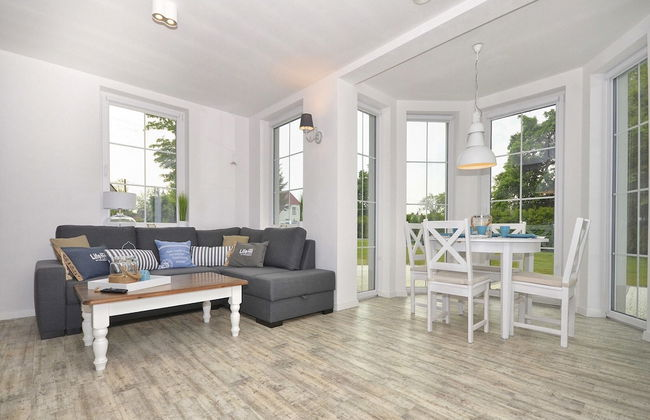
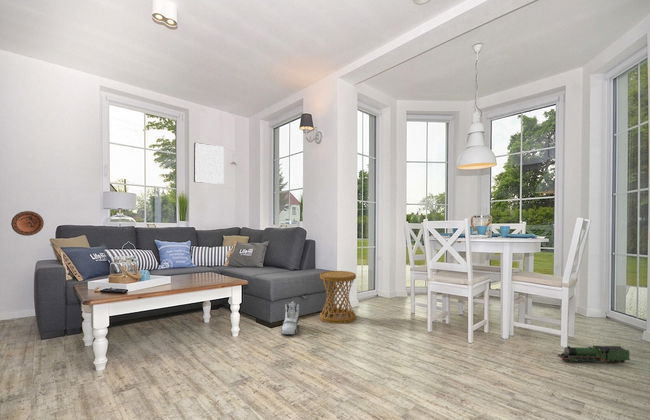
+ side table [319,270,357,324]
+ toy train [556,345,631,364]
+ wall art [193,142,225,185]
+ sneaker [280,301,300,335]
+ decorative plate [10,210,45,237]
